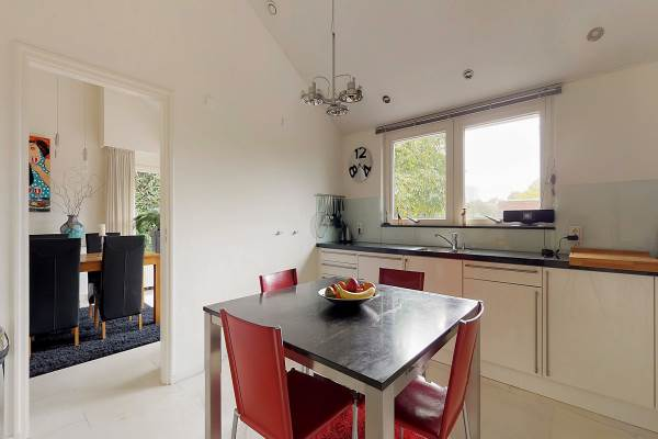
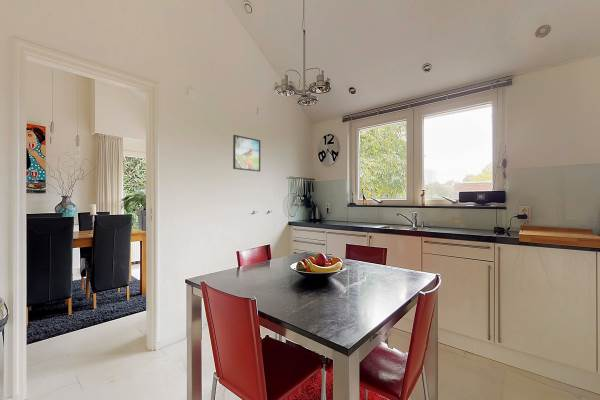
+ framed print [232,134,261,173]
